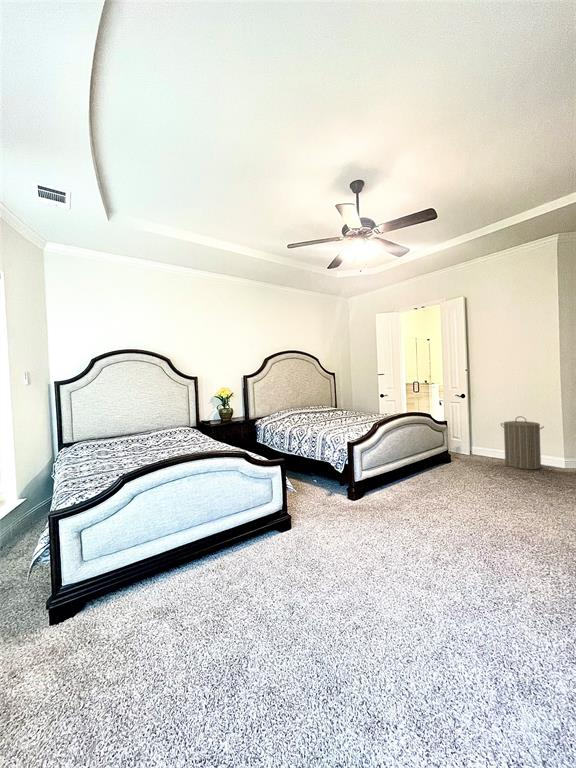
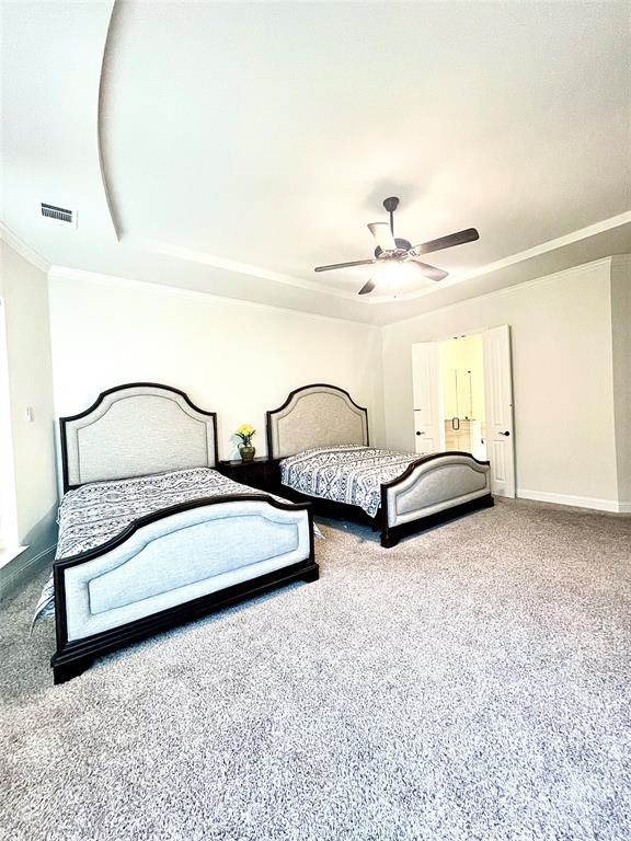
- laundry hamper [500,415,545,470]
